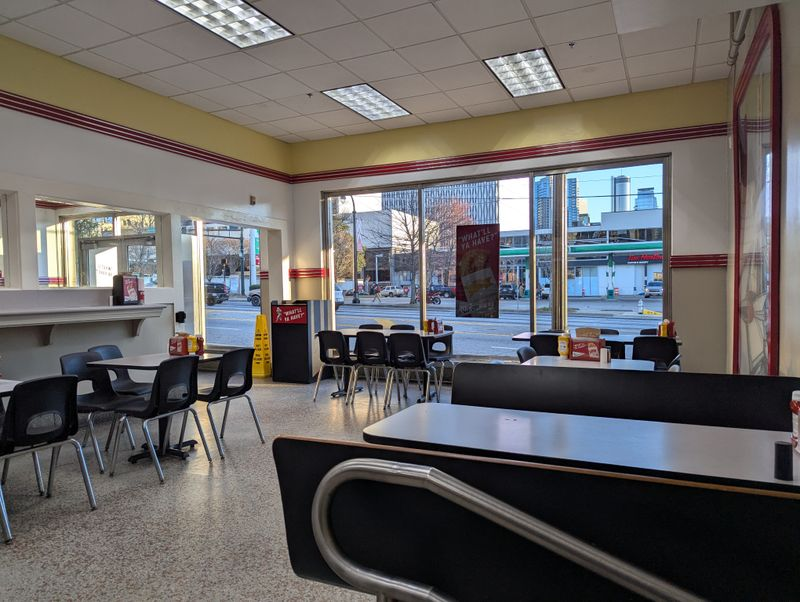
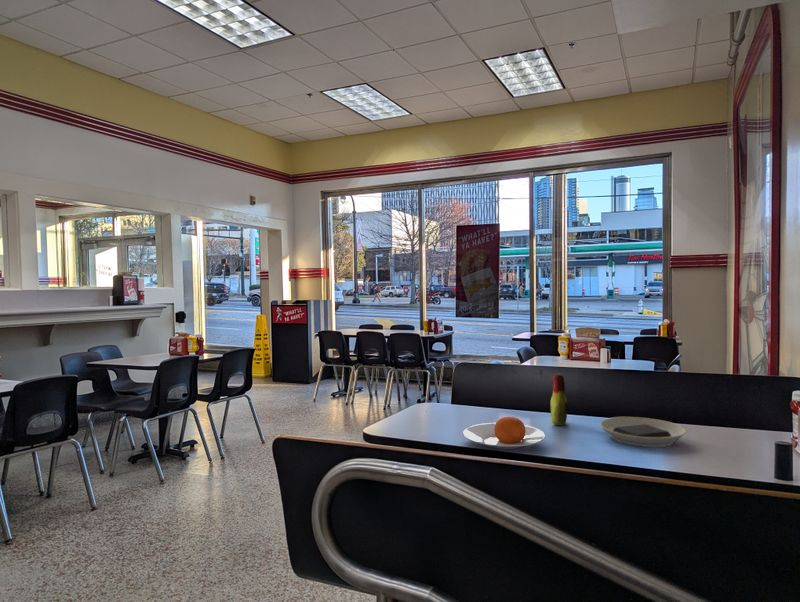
+ plate [462,416,546,450]
+ bottle [550,372,568,426]
+ plate [599,416,687,448]
